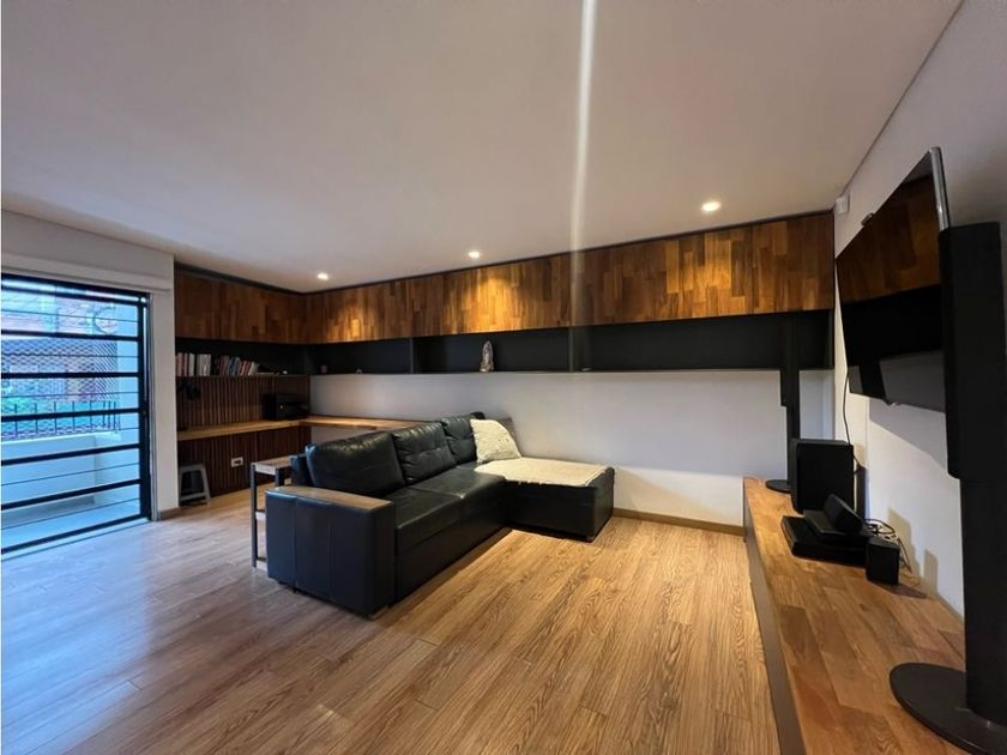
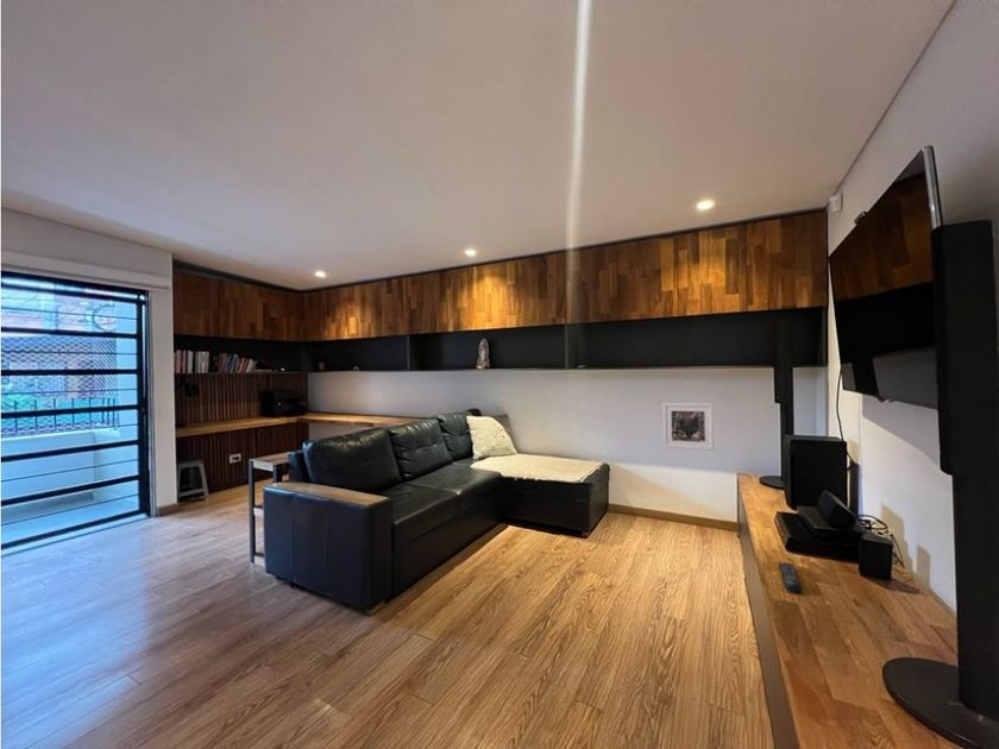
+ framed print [661,402,716,452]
+ remote control [777,560,803,593]
